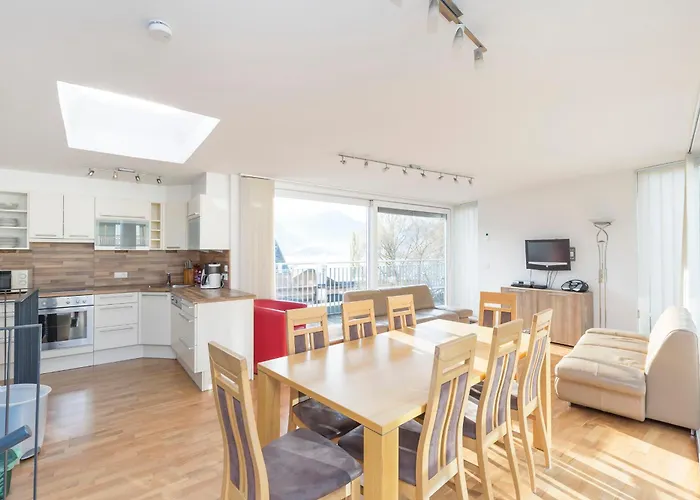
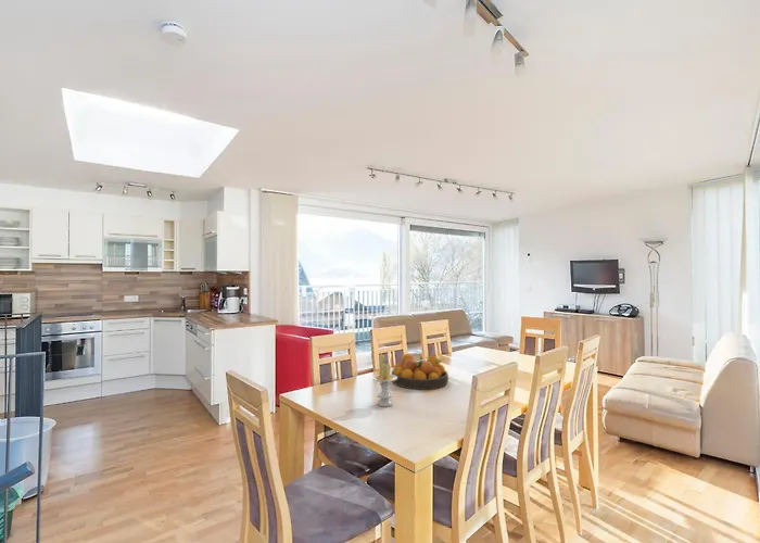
+ fruit bowl [391,353,449,390]
+ candle [371,353,397,407]
